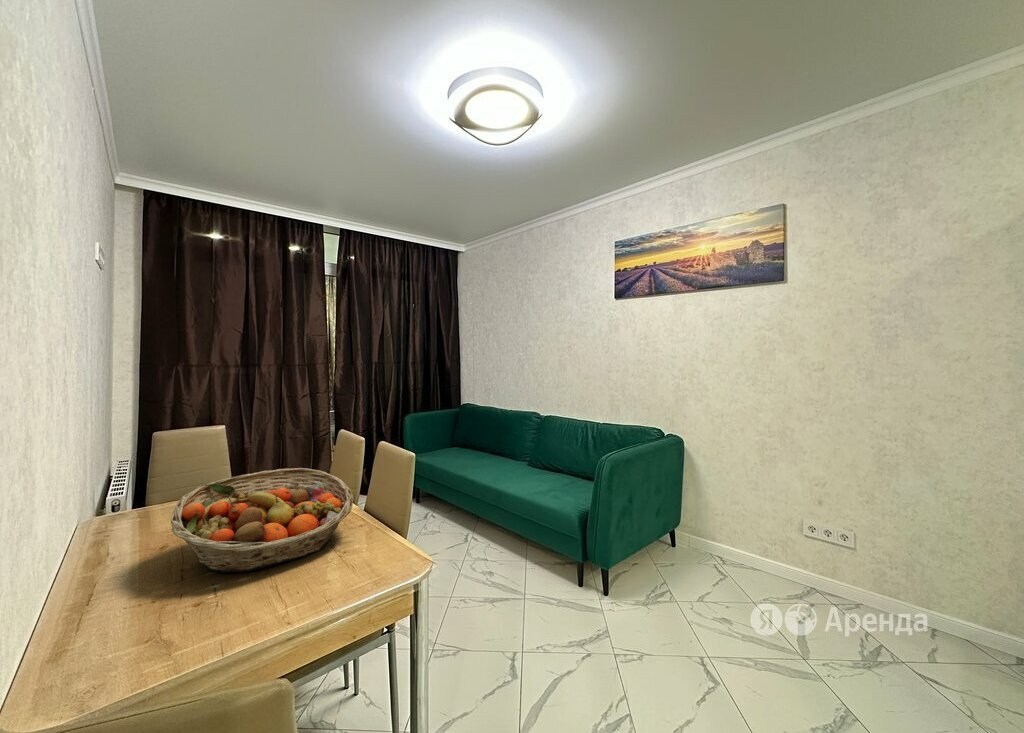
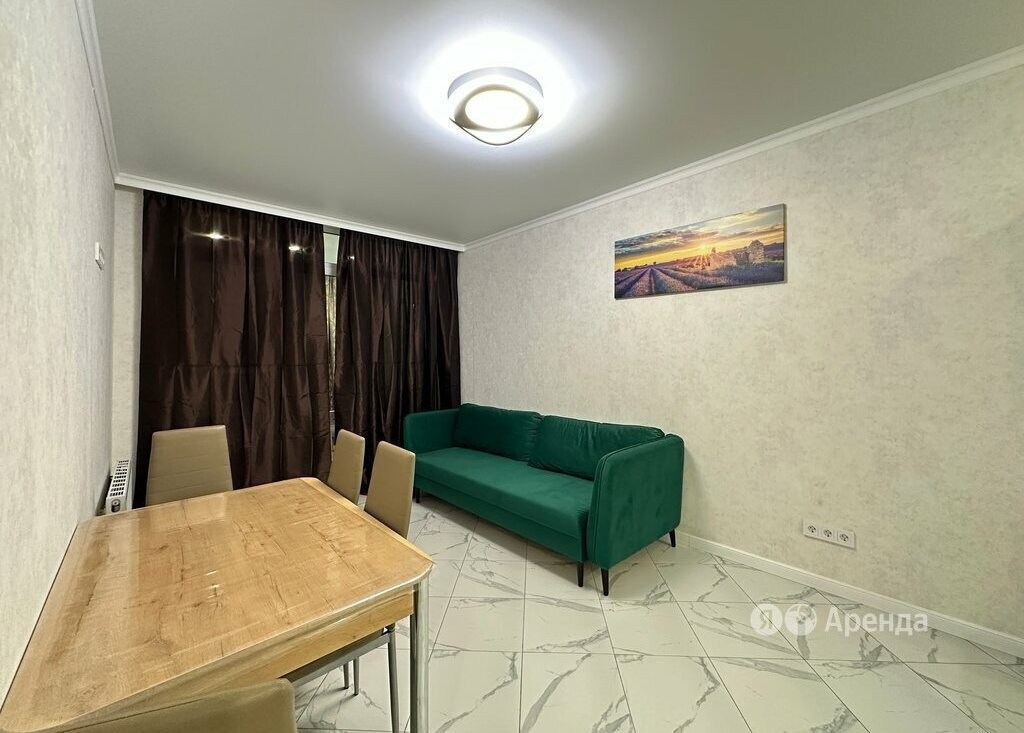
- fruit basket [170,467,354,573]
